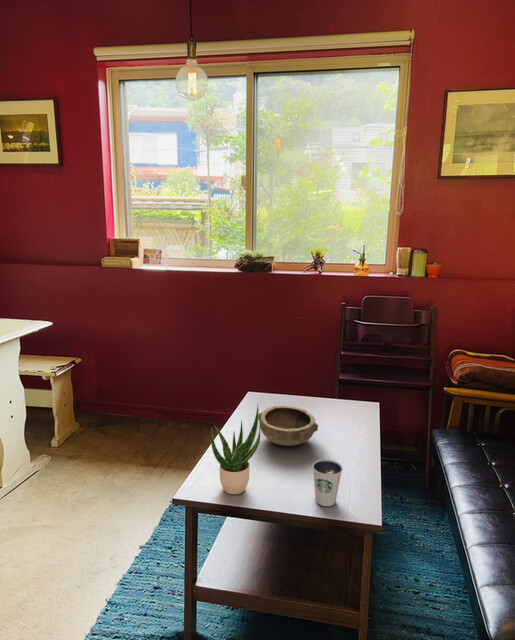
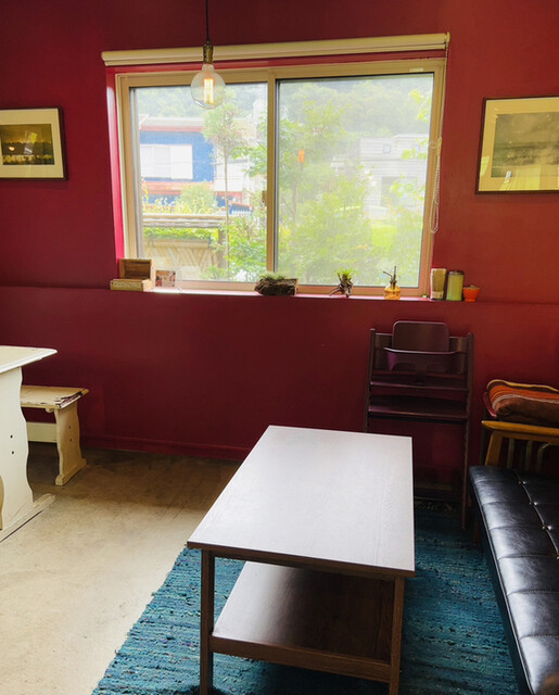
- bowl [258,405,319,447]
- potted plant [210,404,261,495]
- dixie cup [311,459,343,507]
